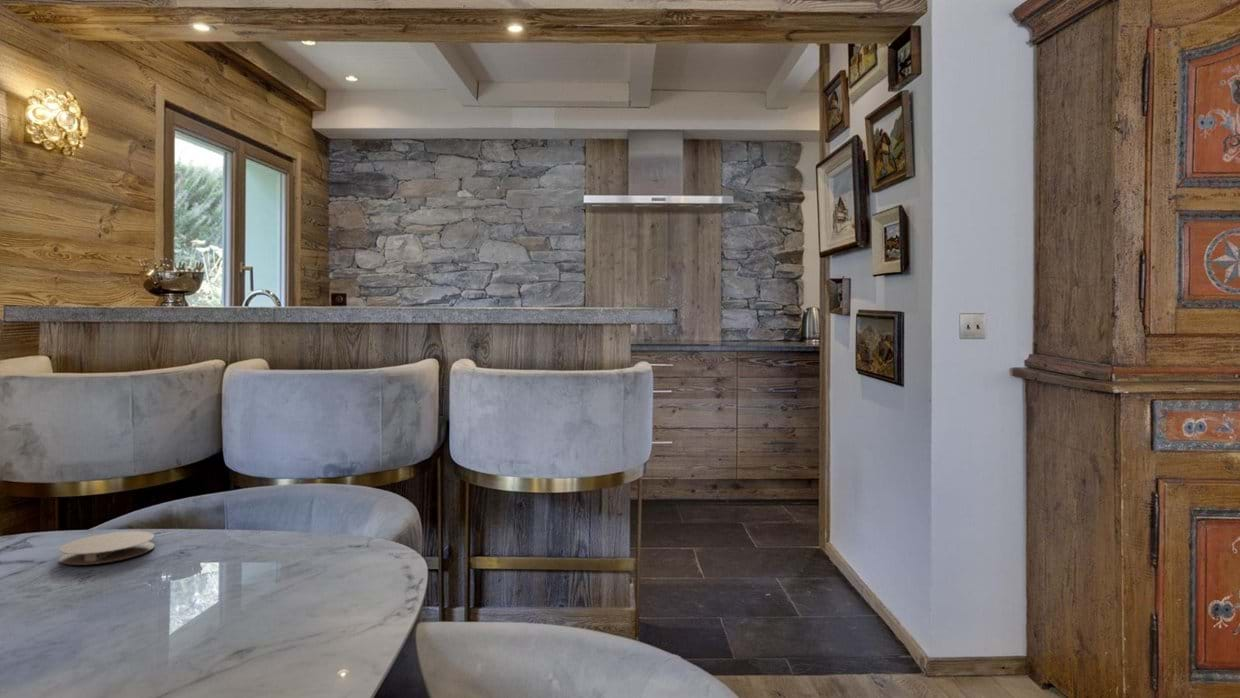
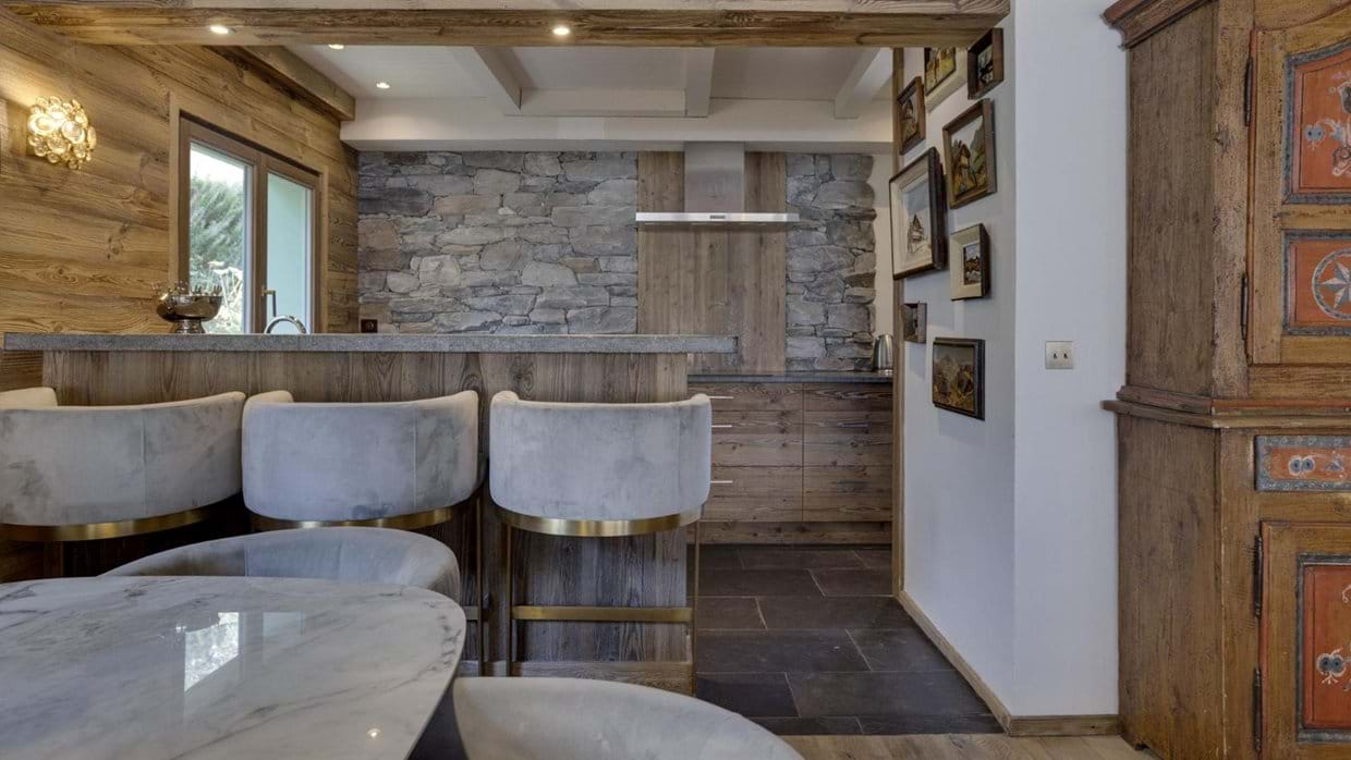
- coaster [58,530,156,566]
